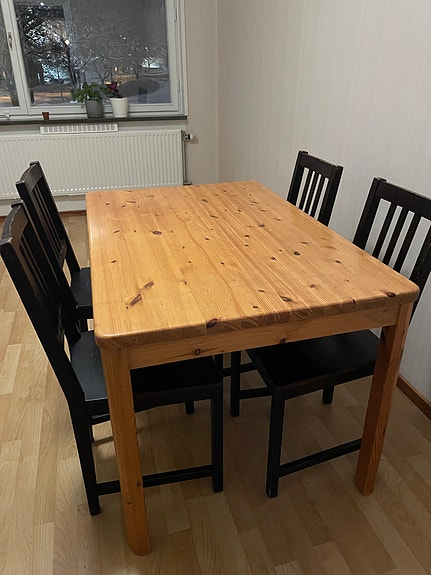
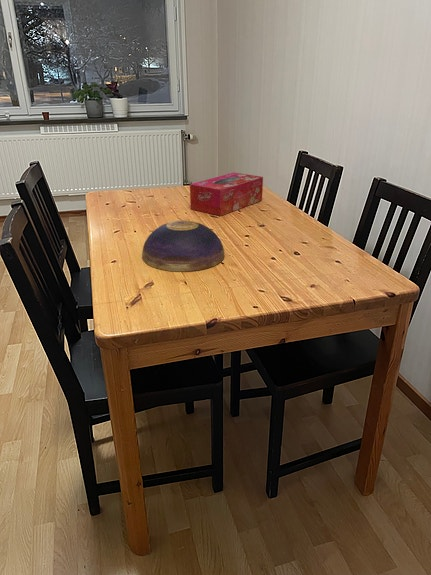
+ decorative bowl [141,219,226,273]
+ tissue box [189,172,264,217]
